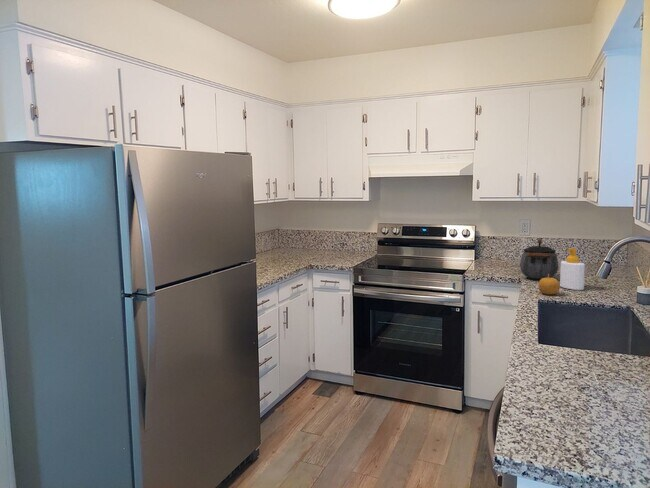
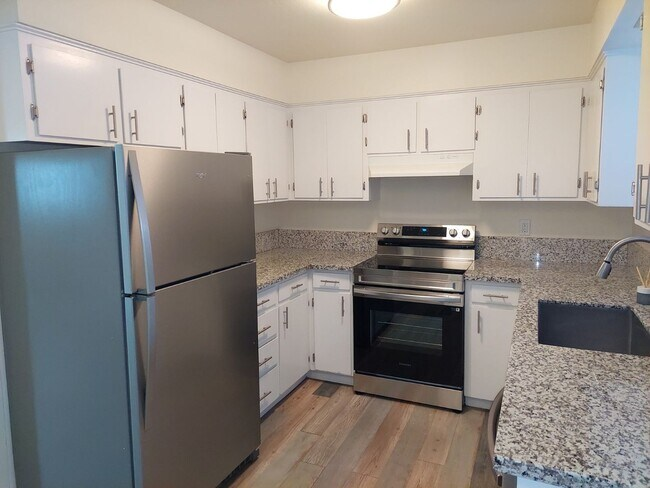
- soap bottle [559,247,586,291]
- kettle [519,238,559,280]
- fruit [537,274,561,296]
